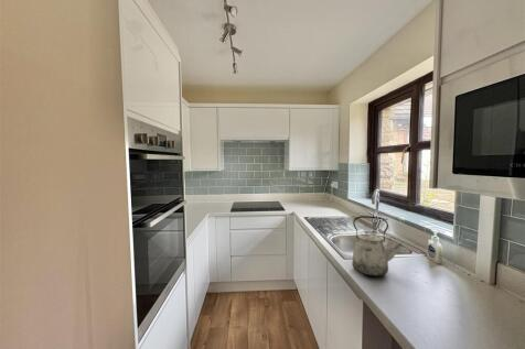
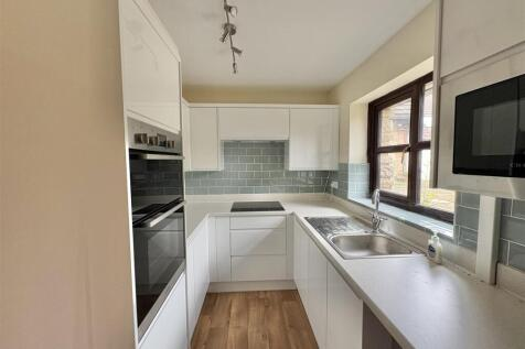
- kettle [351,215,405,277]
